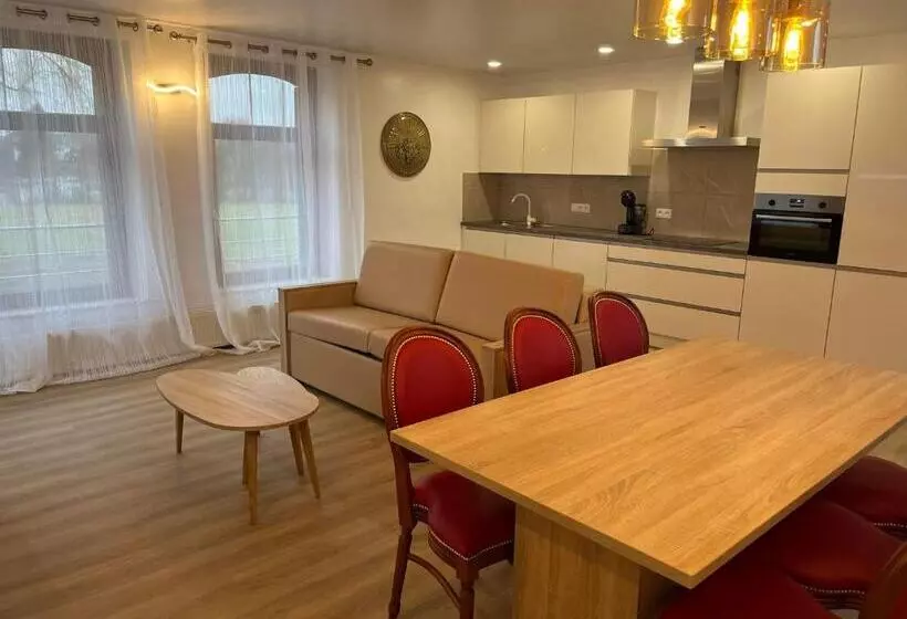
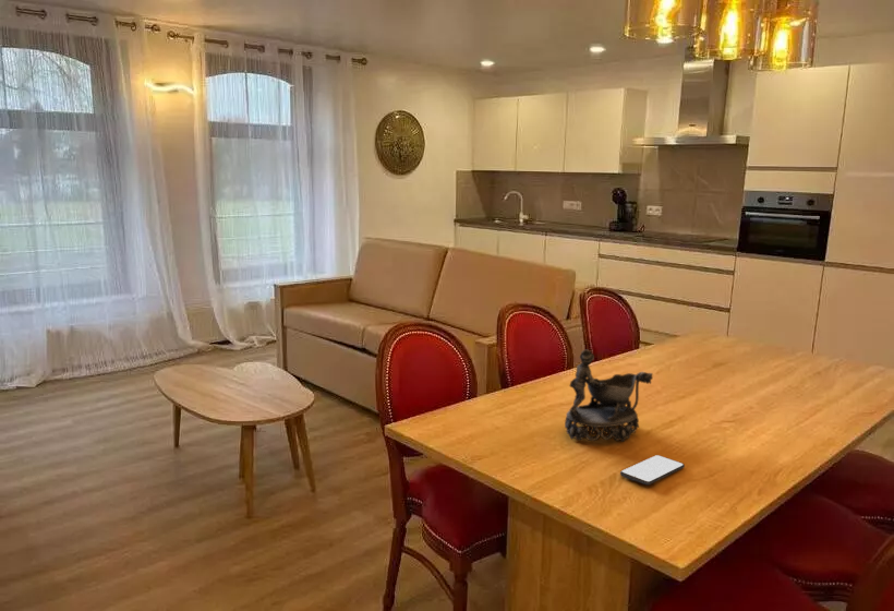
+ decorative bowl [564,349,654,442]
+ smartphone [619,454,686,486]
